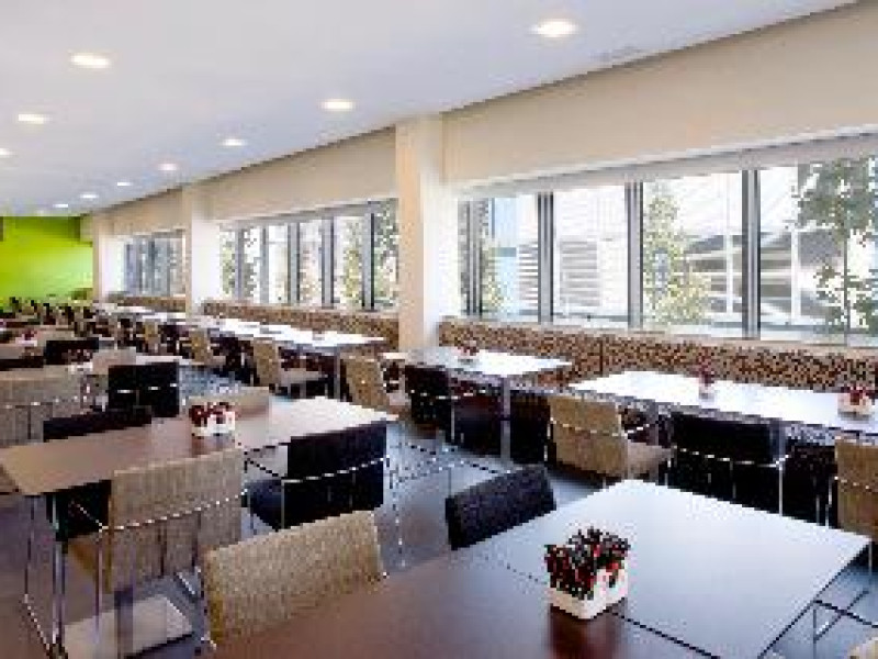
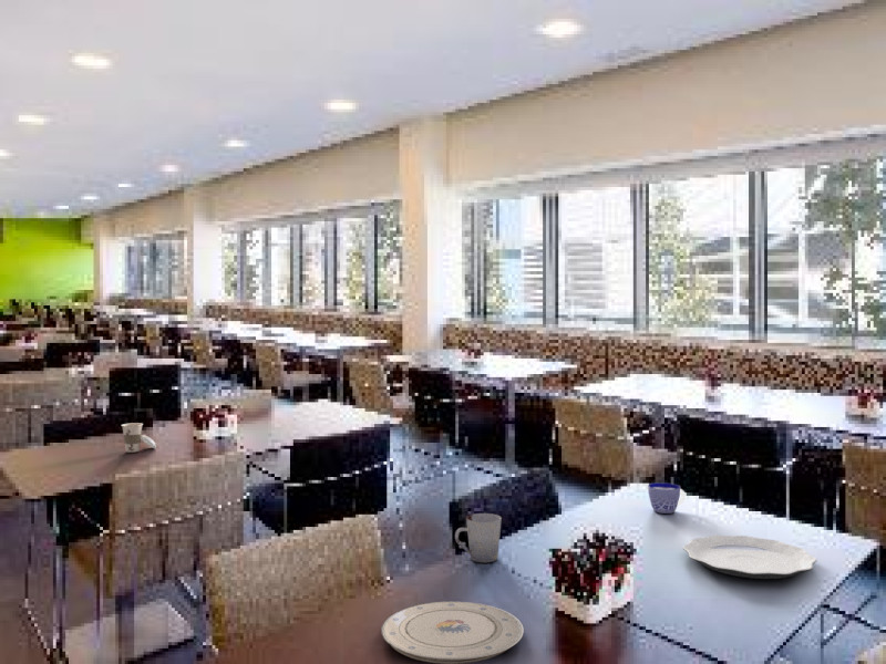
+ cup [454,512,503,563]
+ plate [682,535,818,580]
+ plate [380,601,525,664]
+ cup [647,481,687,515]
+ cup [121,422,157,454]
